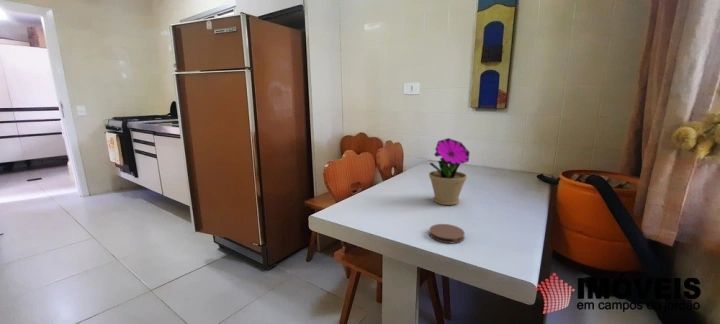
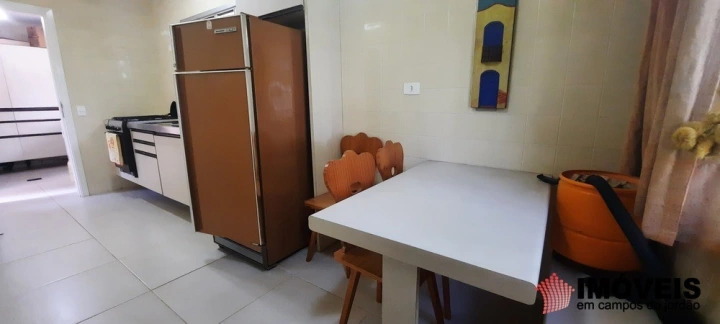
- flower pot [428,137,471,206]
- coaster [428,223,466,244]
